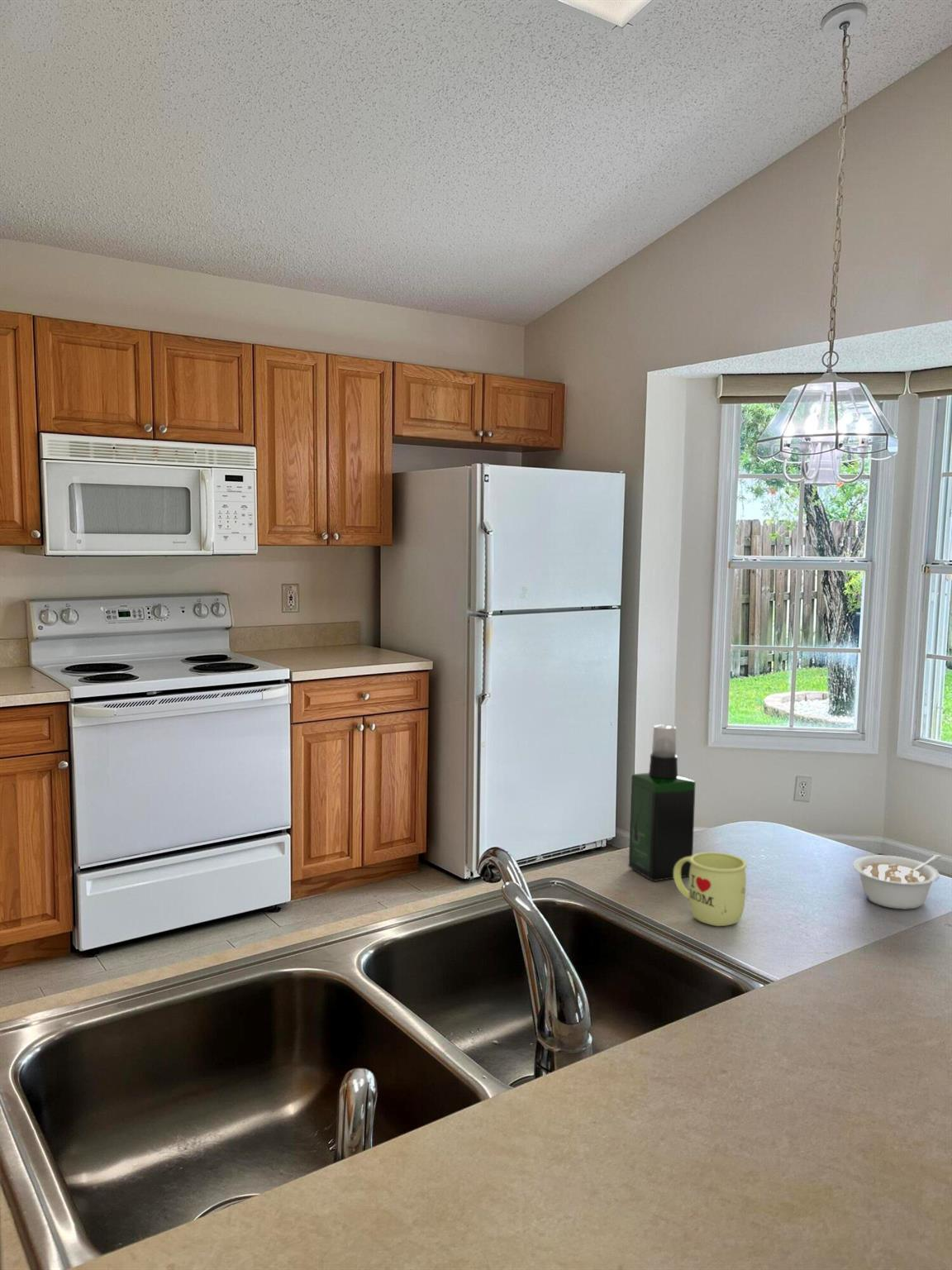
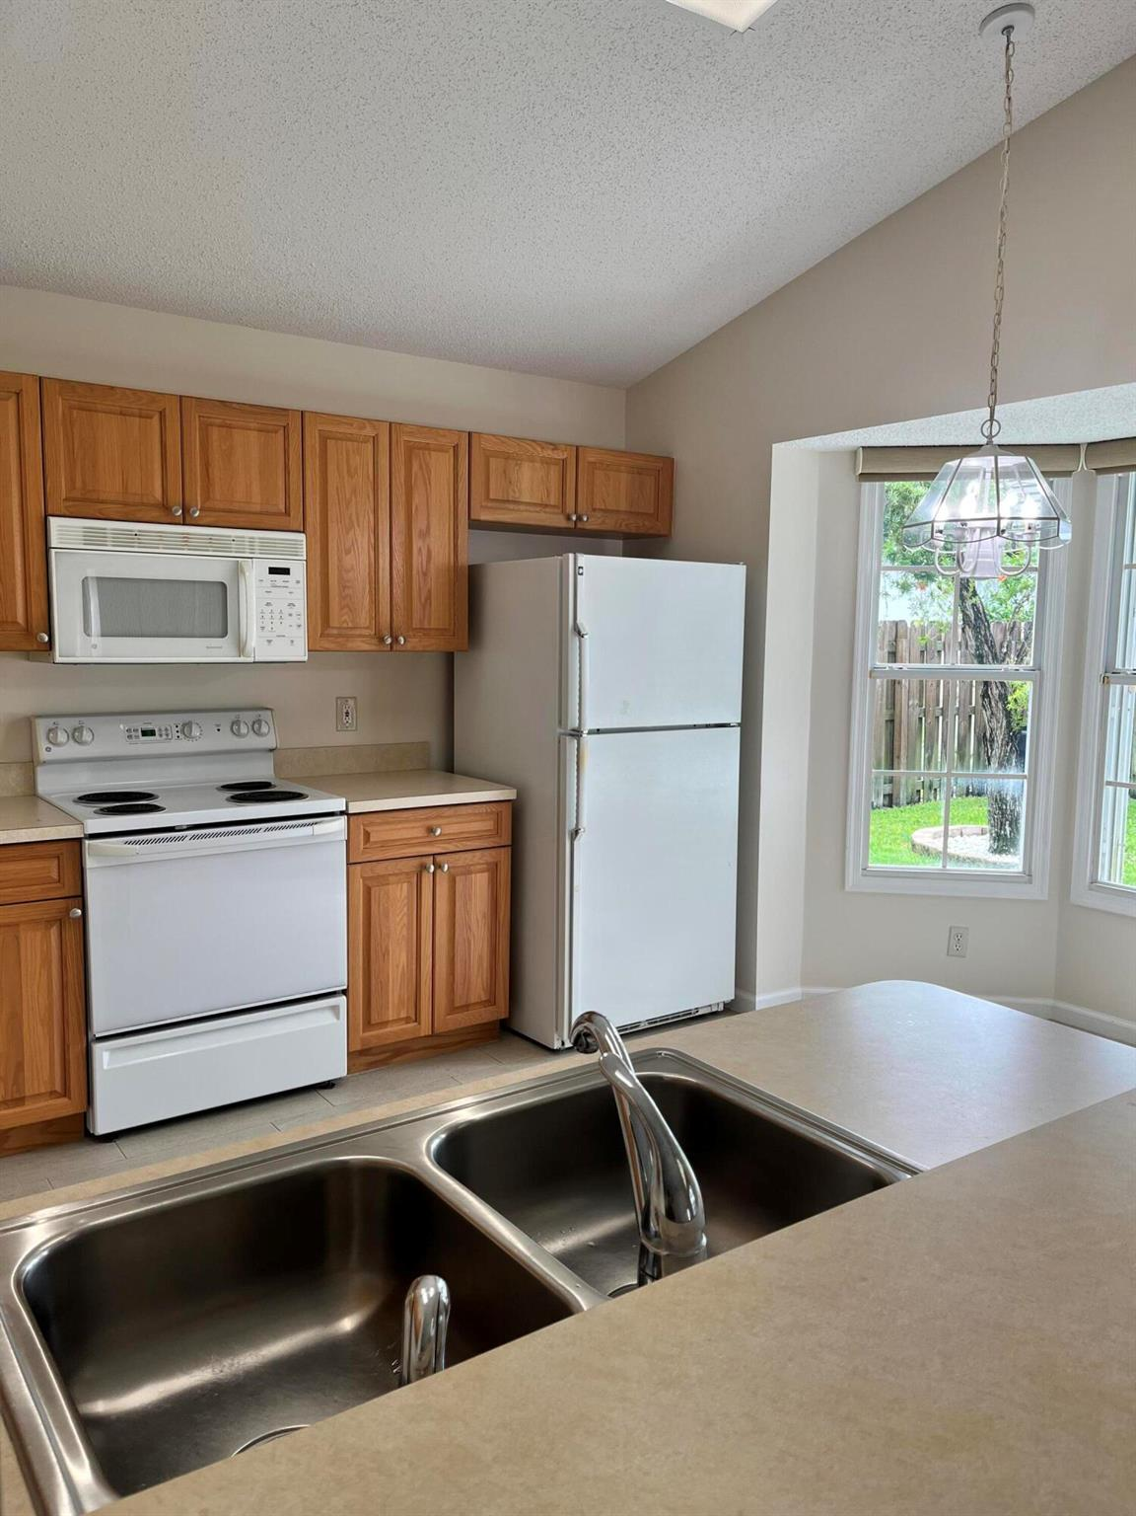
- legume [853,854,942,910]
- mug [674,852,748,927]
- spray bottle [628,723,697,882]
